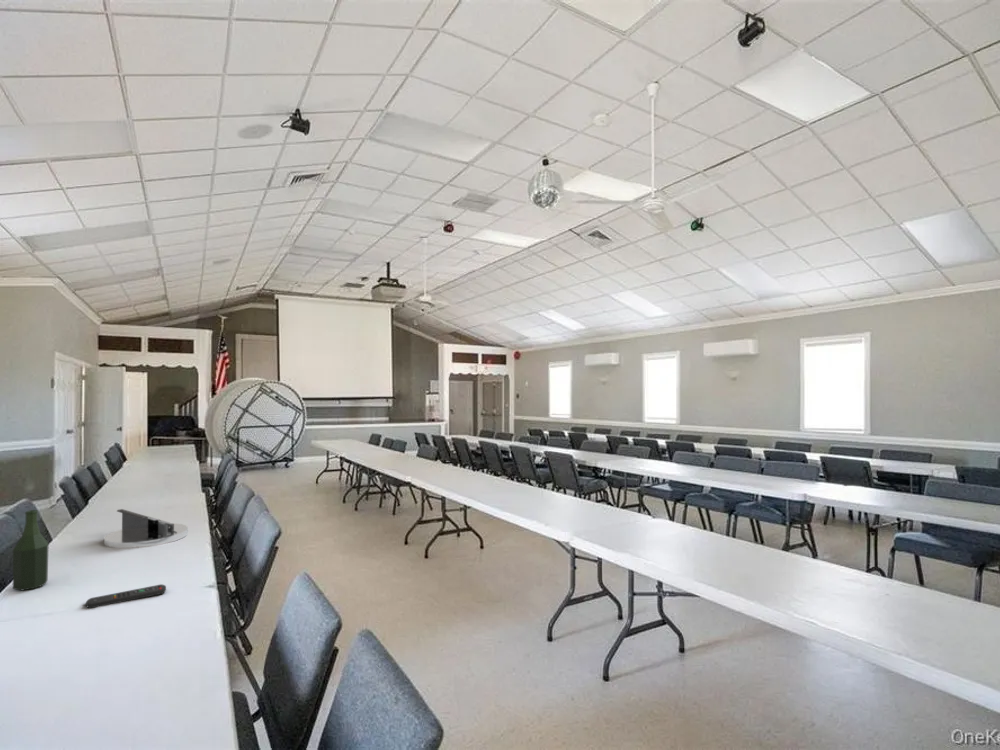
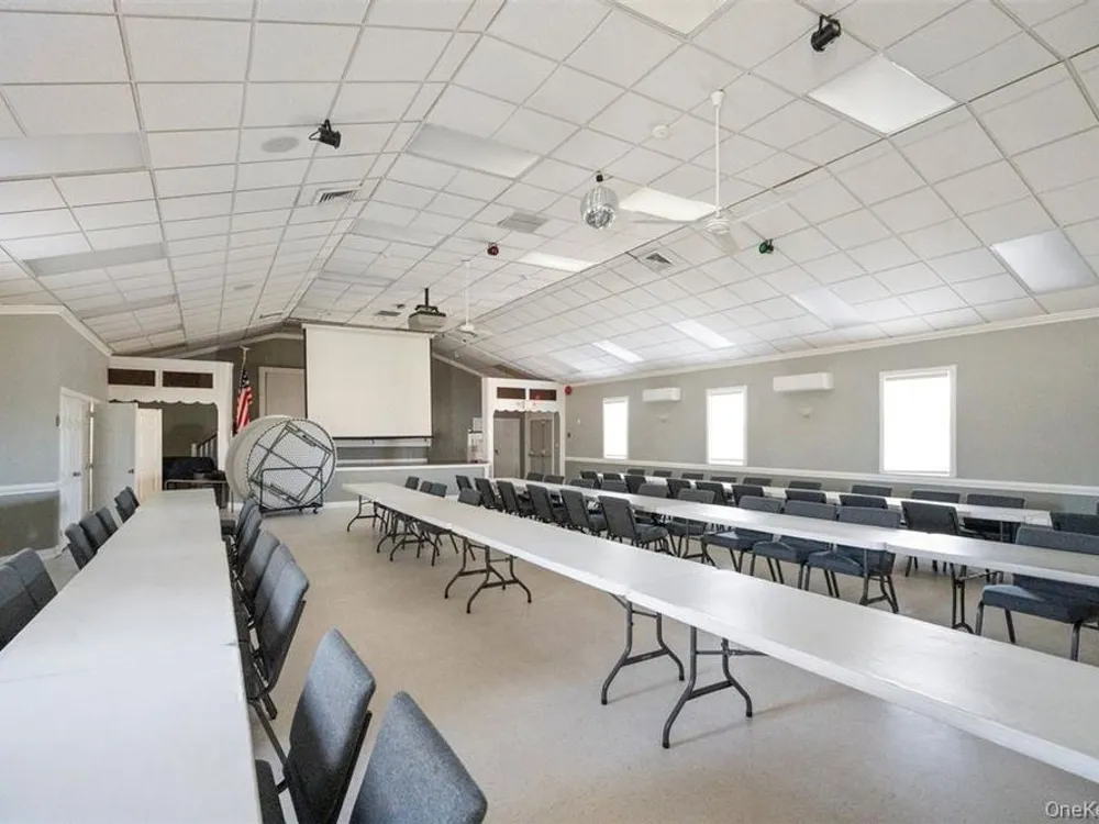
- remote control [85,583,167,609]
- desk organizer [103,508,189,549]
- bottle [12,509,50,592]
